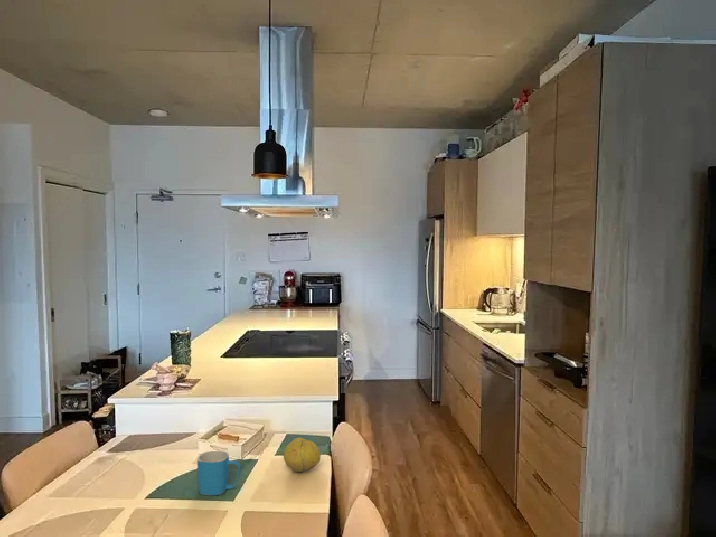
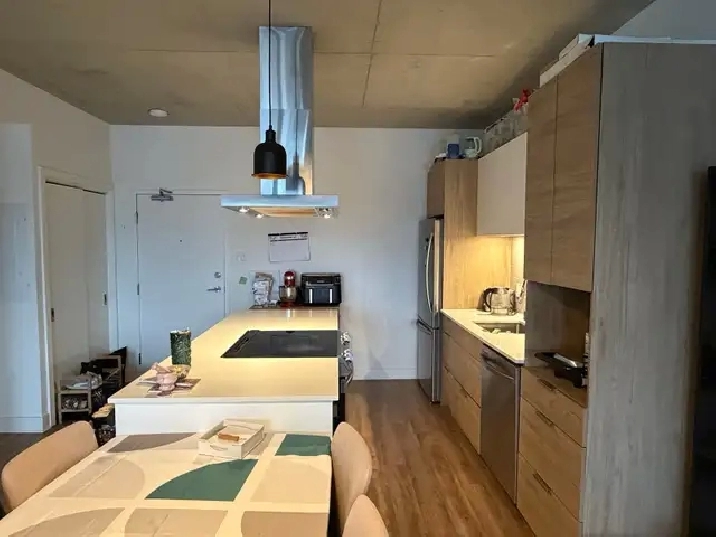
- mug [196,450,241,496]
- fruit [283,437,322,473]
